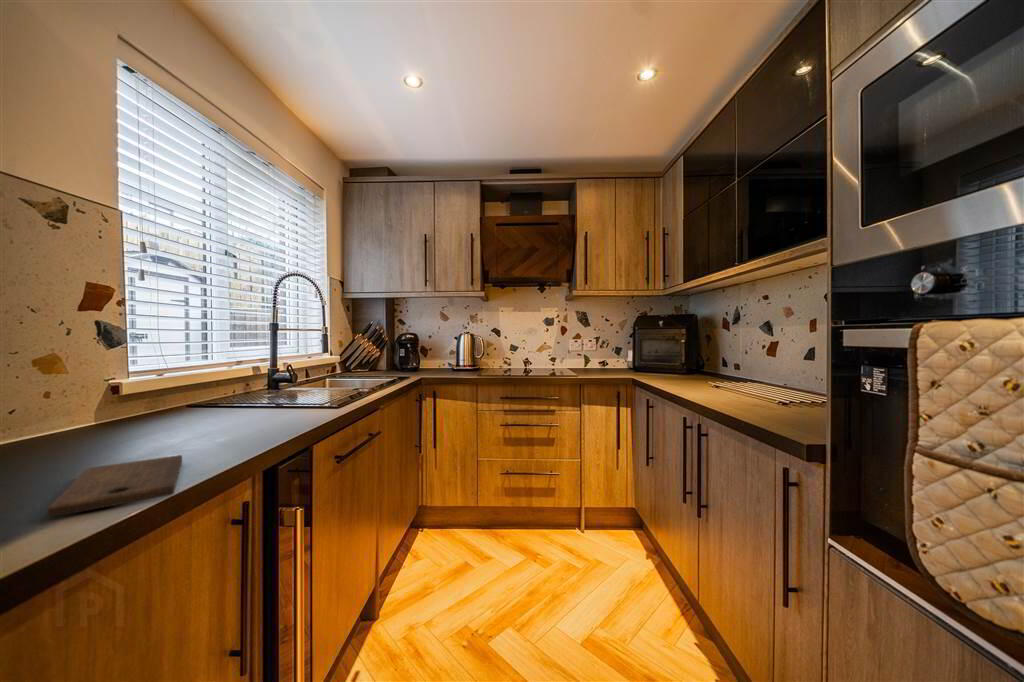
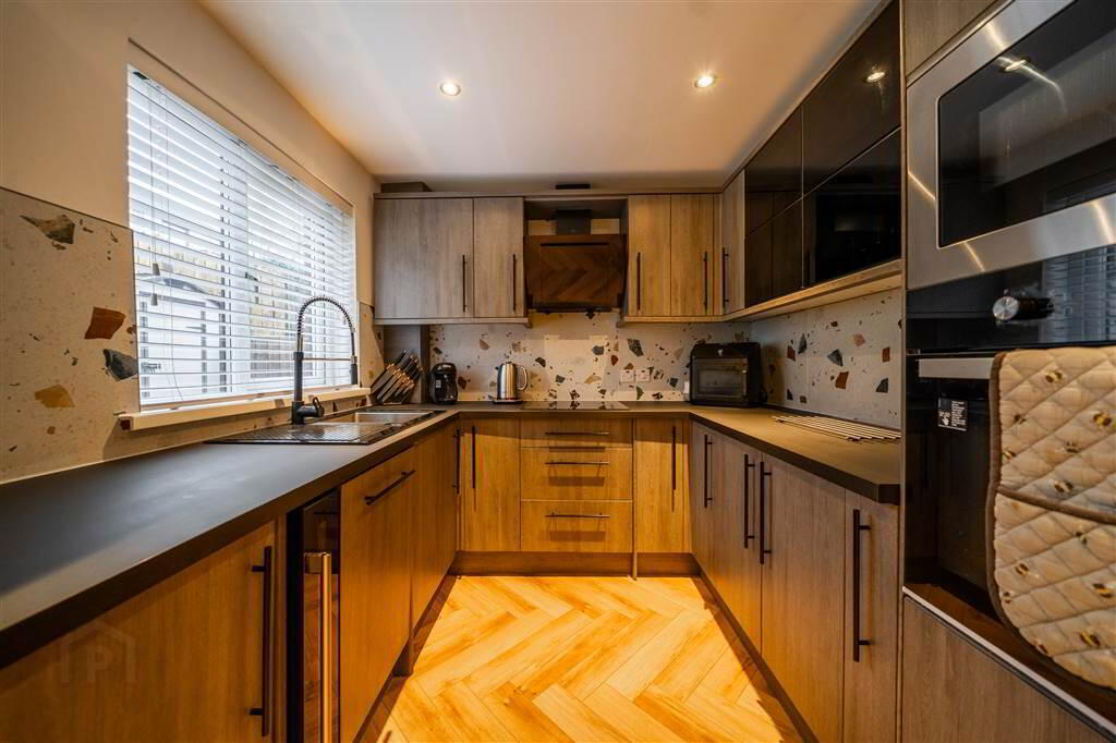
- cutting board [47,454,183,518]
